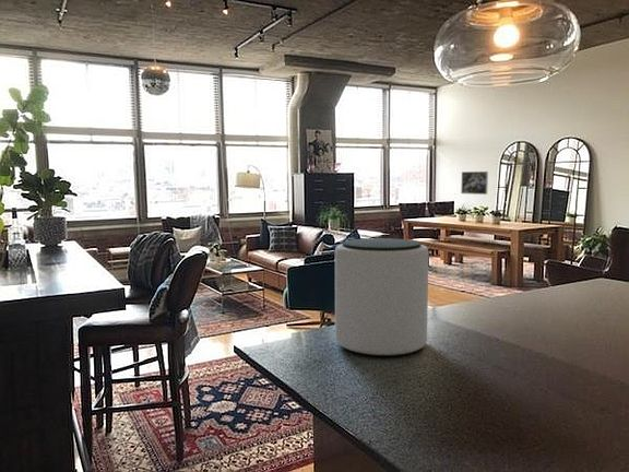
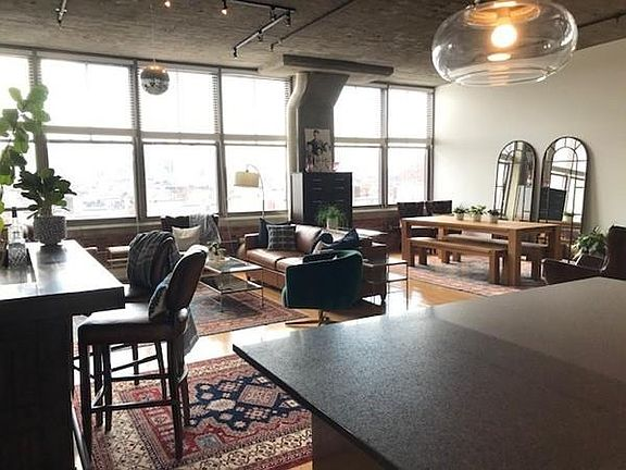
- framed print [460,170,489,196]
- plant pot [334,237,429,357]
